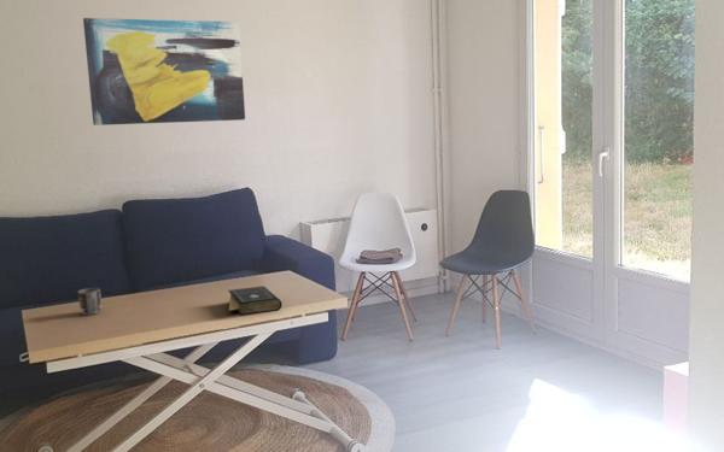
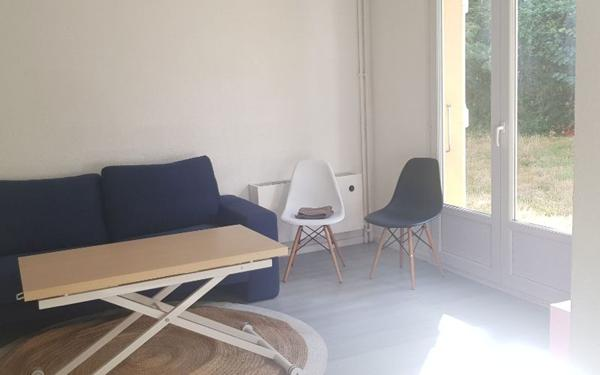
- mug [77,287,103,316]
- wall art [82,17,246,127]
- book [227,284,282,317]
